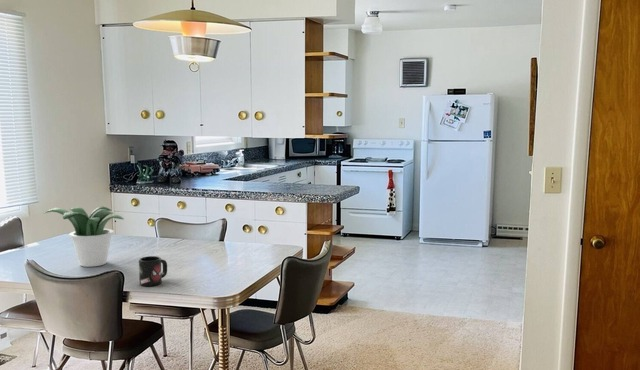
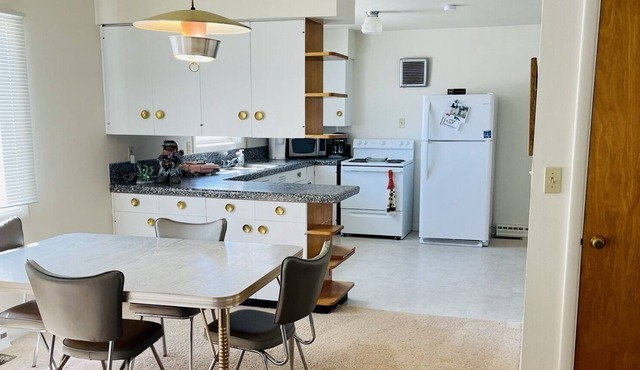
- potted plant [43,205,125,268]
- mug [138,255,168,287]
